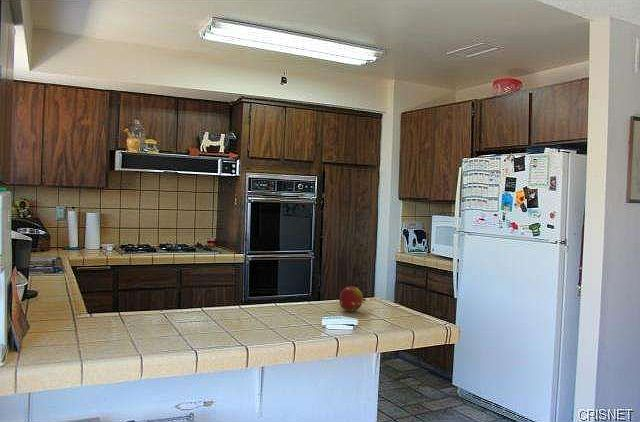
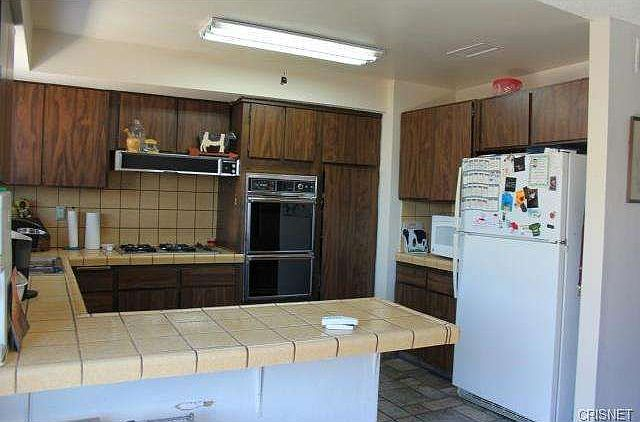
- fruit [338,285,367,313]
